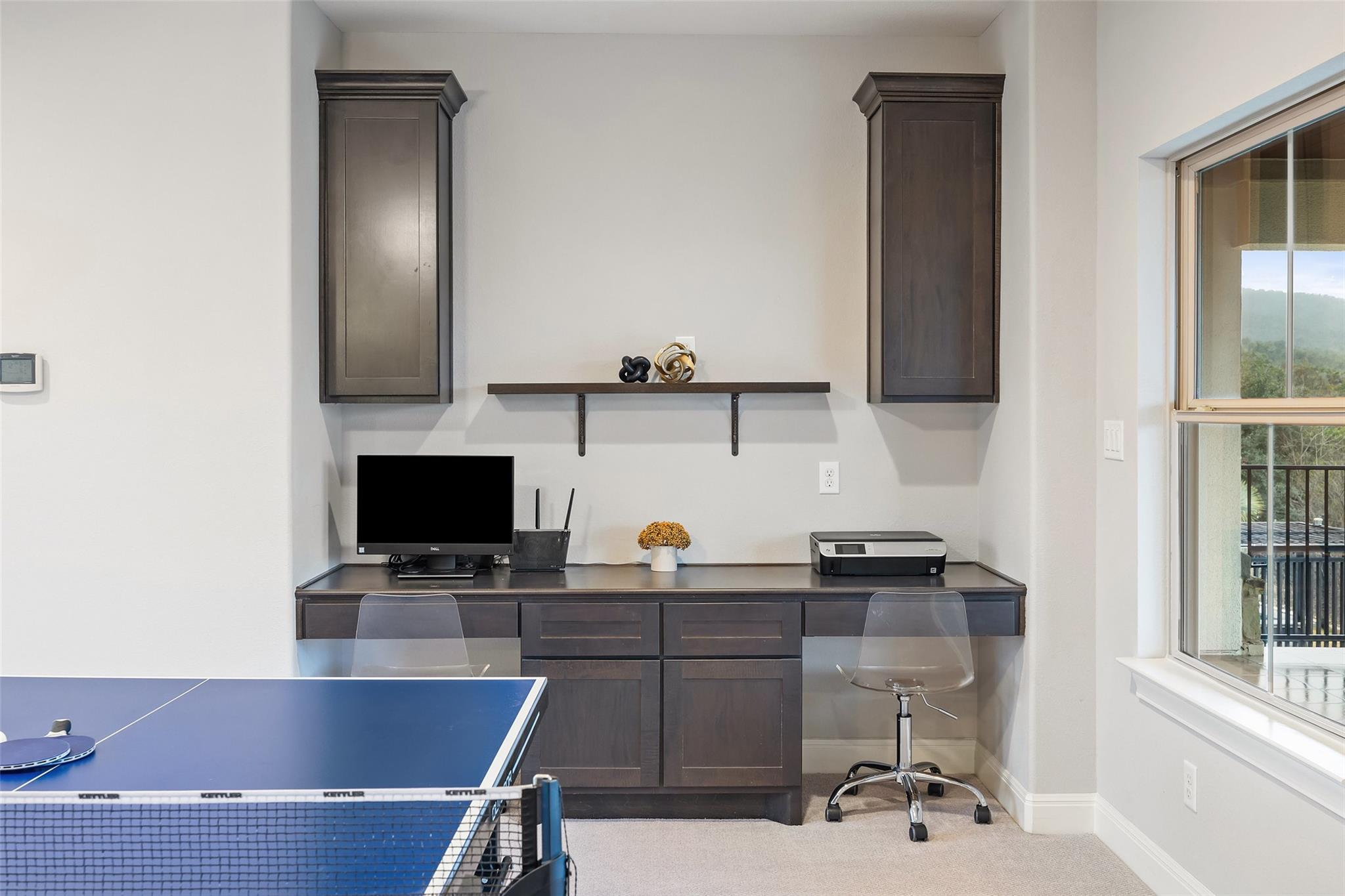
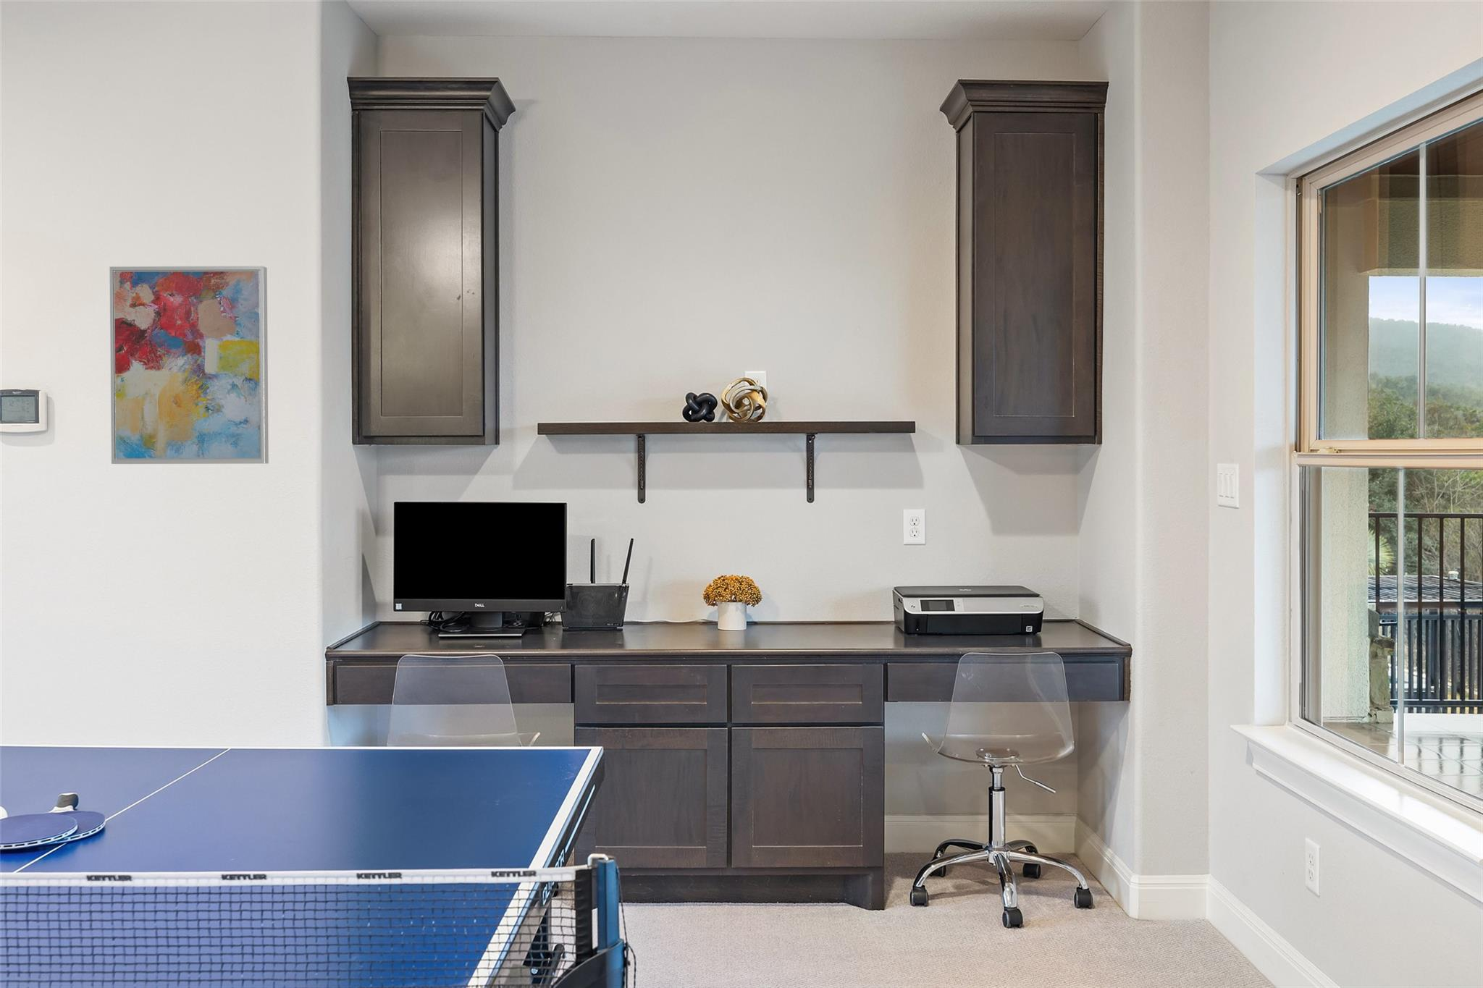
+ wall art [109,266,269,464]
